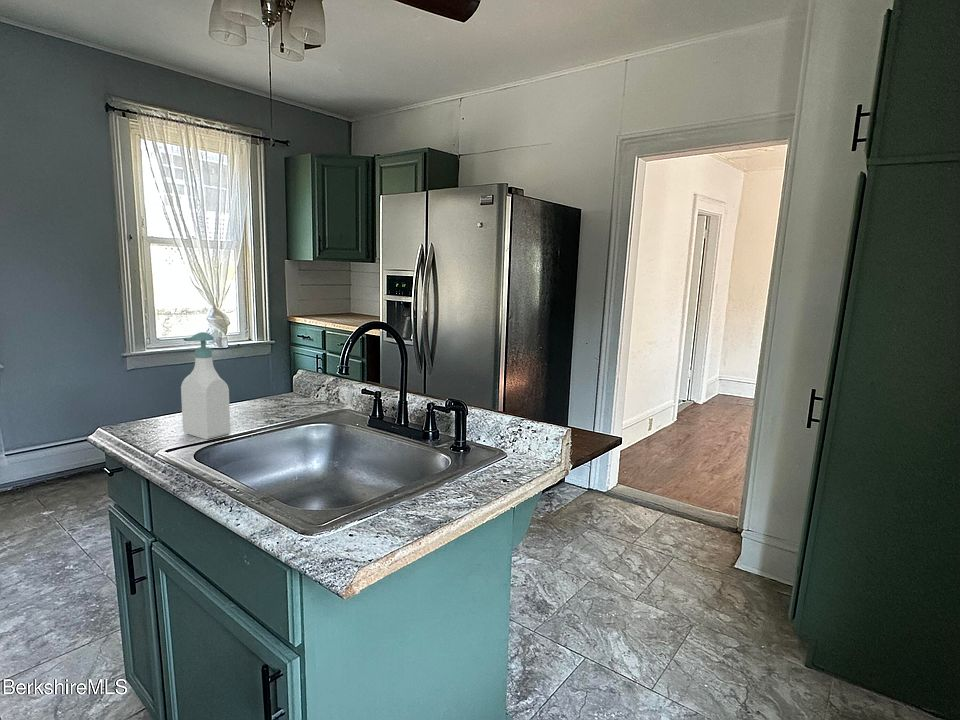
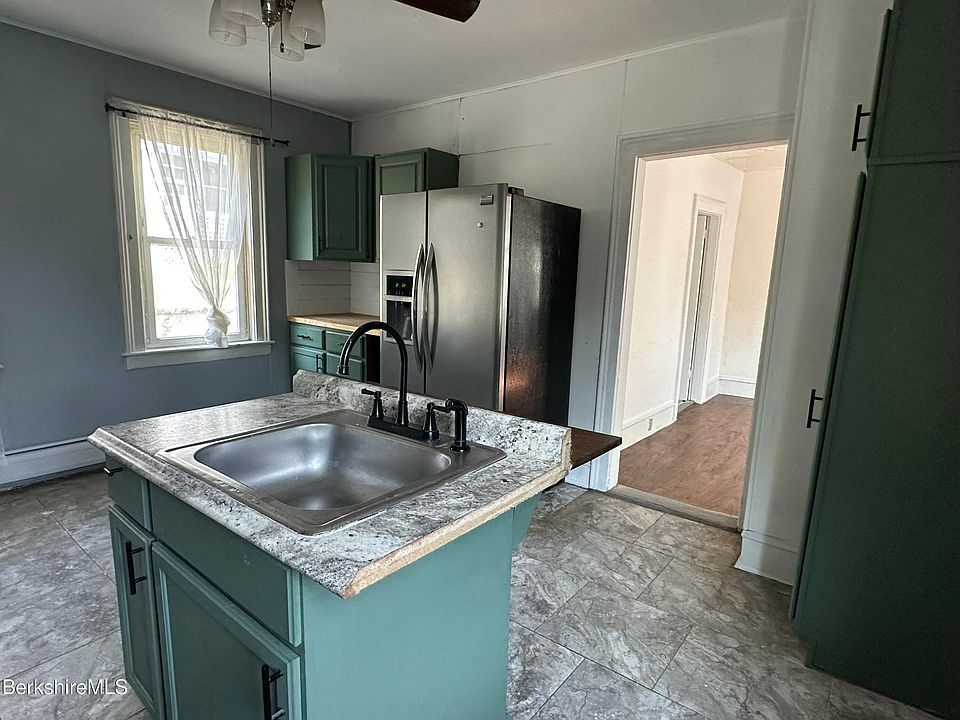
- soap bottle [180,331,231,440]
